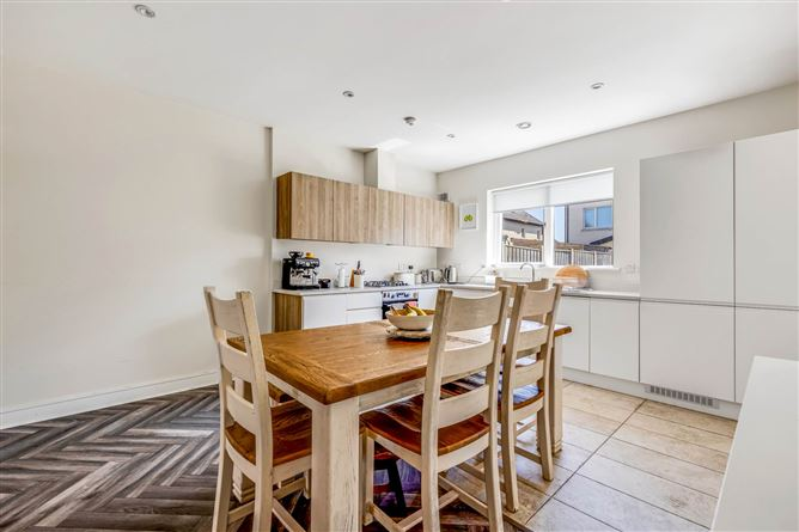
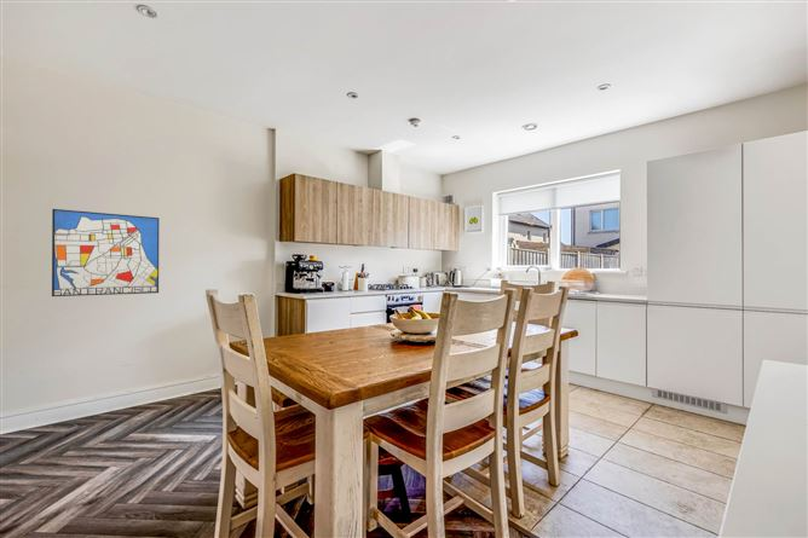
+ wall art [51,208,160,297]
